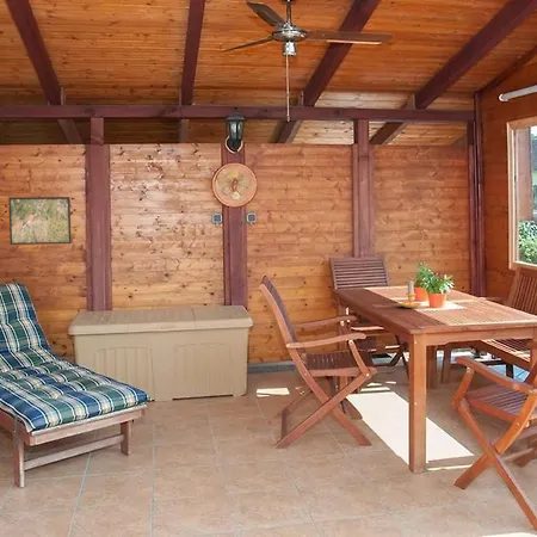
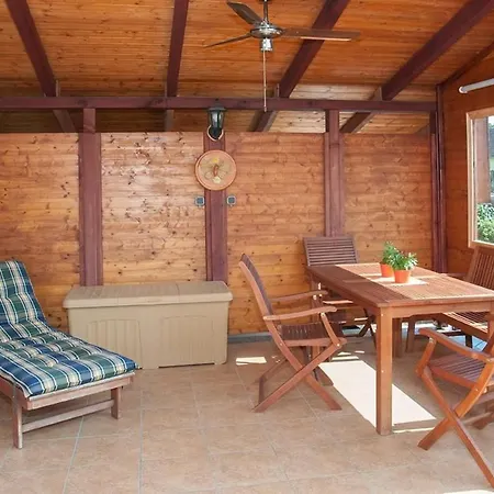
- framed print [7,196,73,246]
- candle [399,279,424,309]
